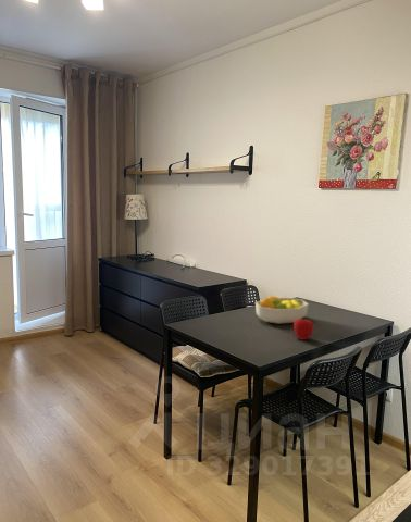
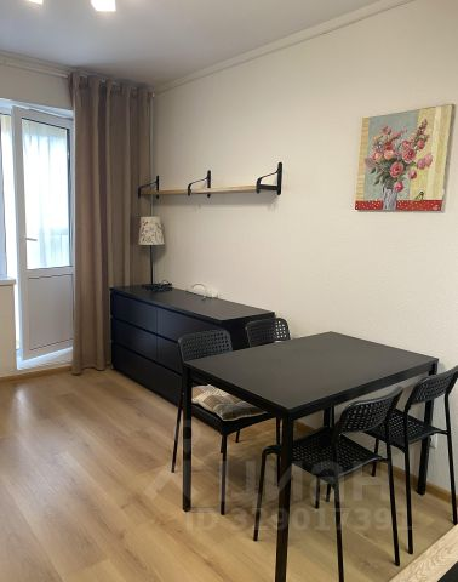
- apple [292,318,315,341]
- fruit bowl [254,295,310,325]
